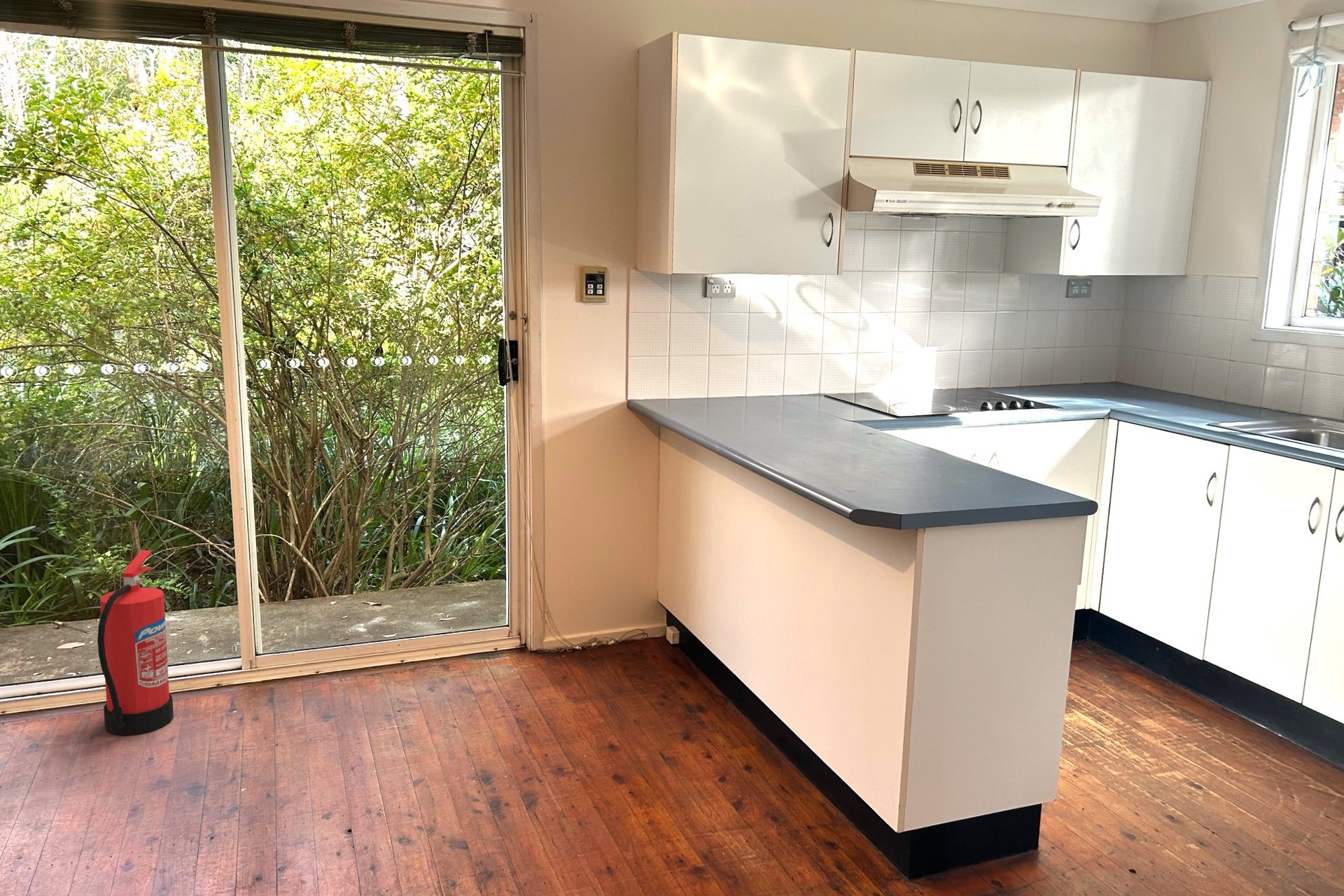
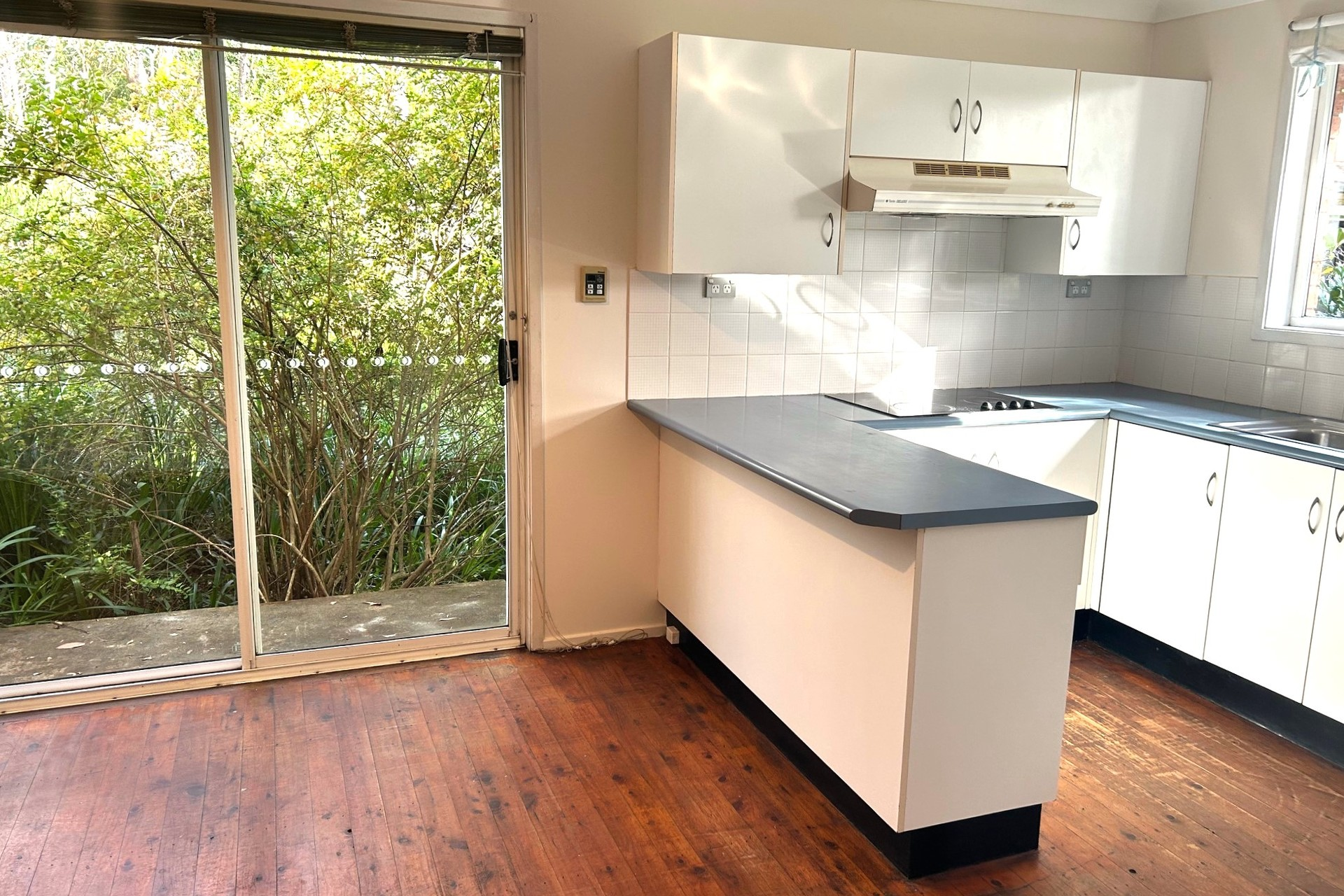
- fire extinguisher [97,549,174,736]
